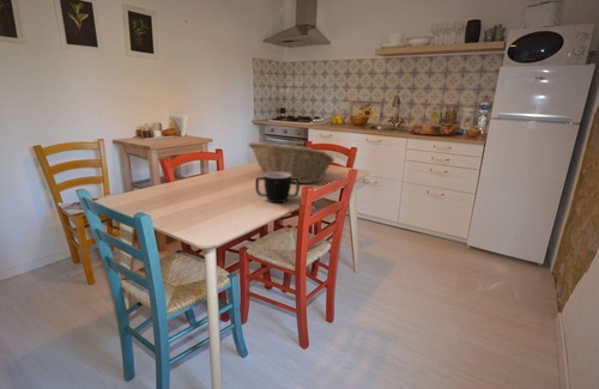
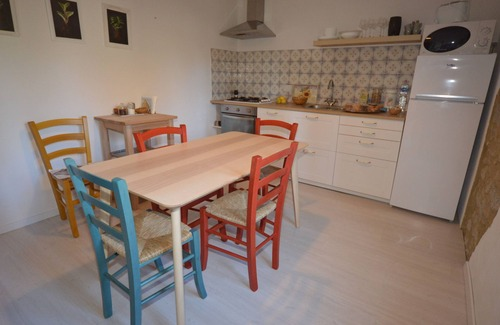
- mug [254,172,301,203]
- fruit basket [248,140,337,184]
